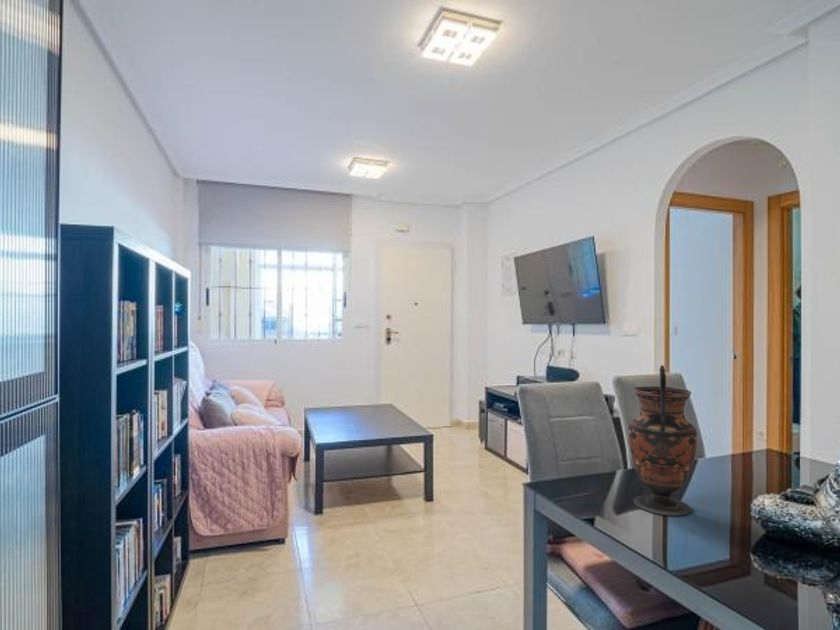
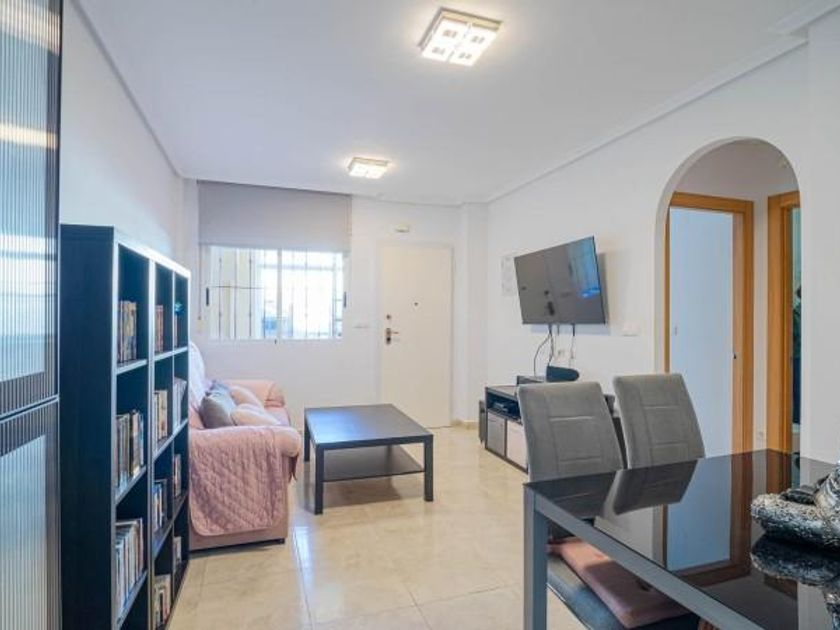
- vase [627,364,698,517]
